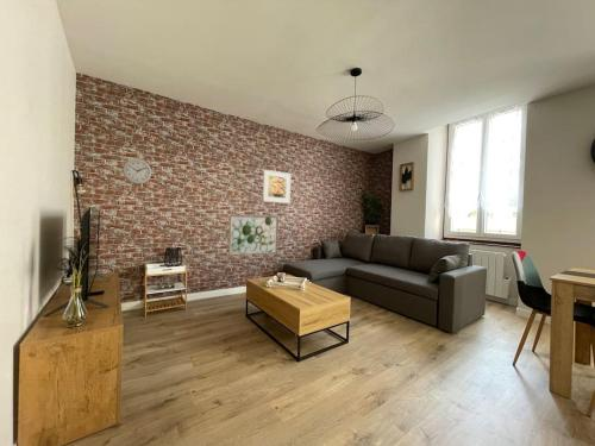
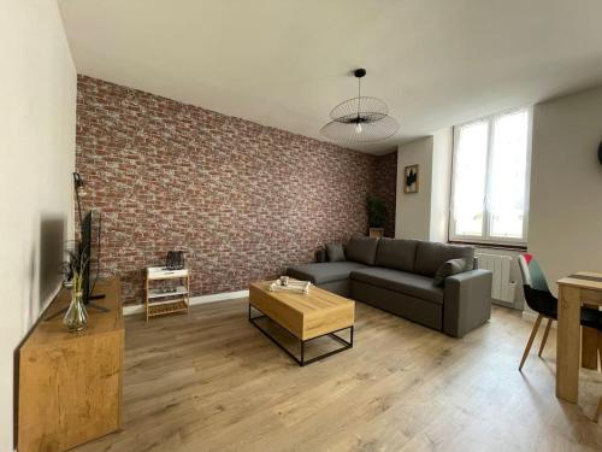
- wall clock [121,158,152,184]
- wall art [227,214,280,257]
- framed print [262,169,292,205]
